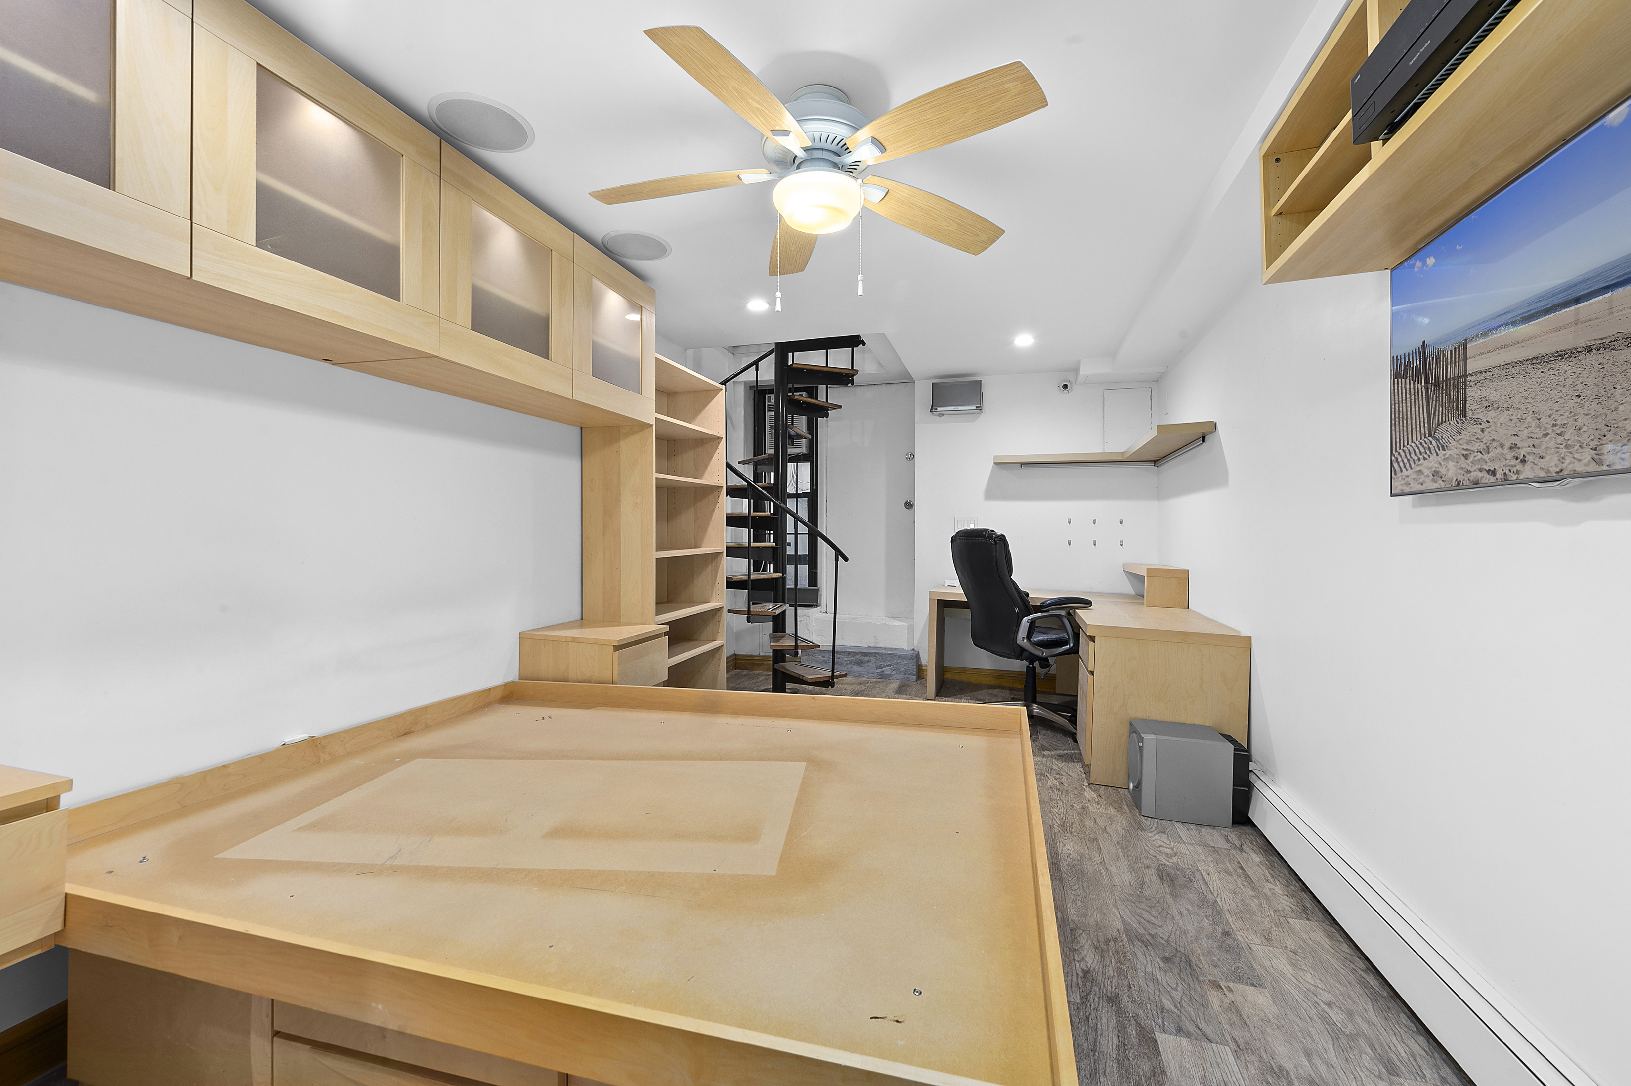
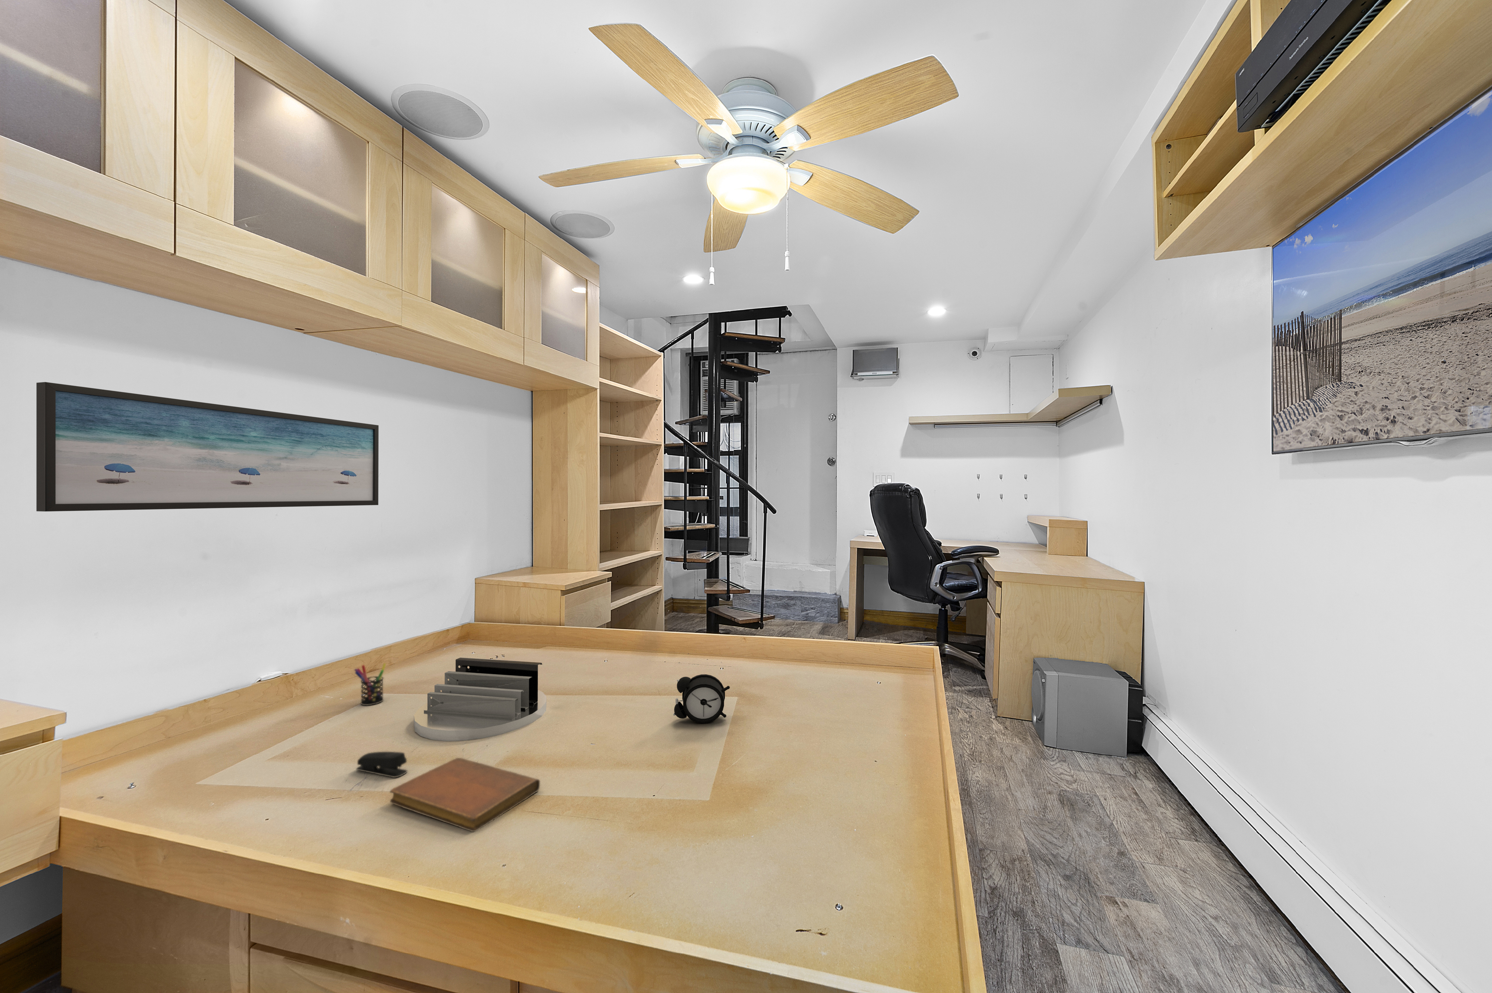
+ alarm clock [673,674,730,724]
+ wall art [37,381,379,512]
+ stapler [356,751,408,778]
+ notebook [389,757,540,832]
+ pen holder [354,663,387,706]
+ desk organizer [413,657,546,741]
